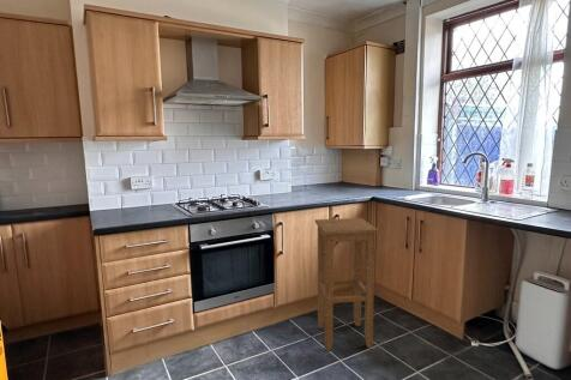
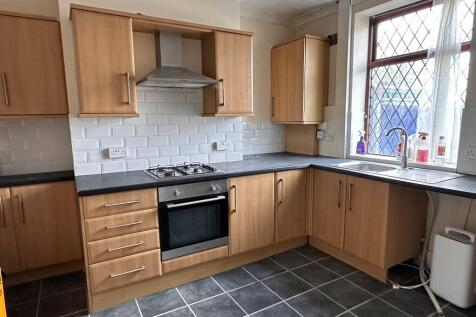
- stool [314,217,379,351]
